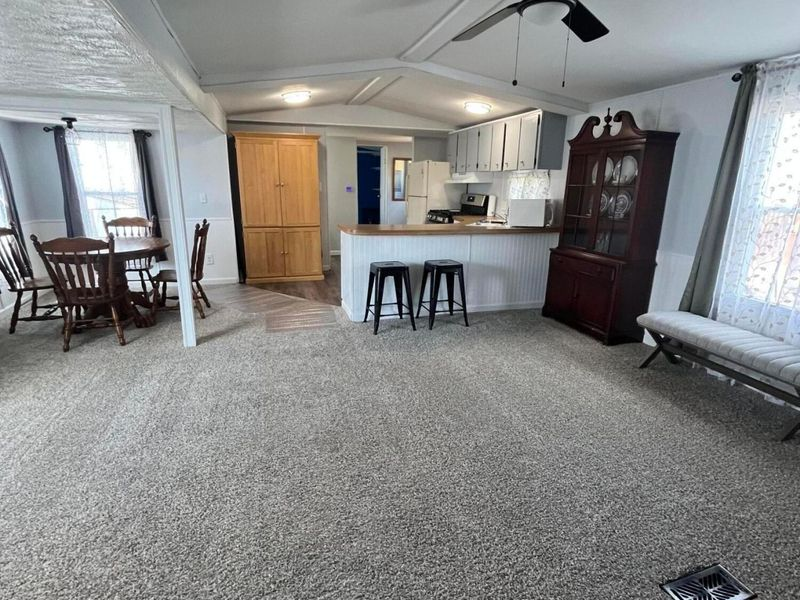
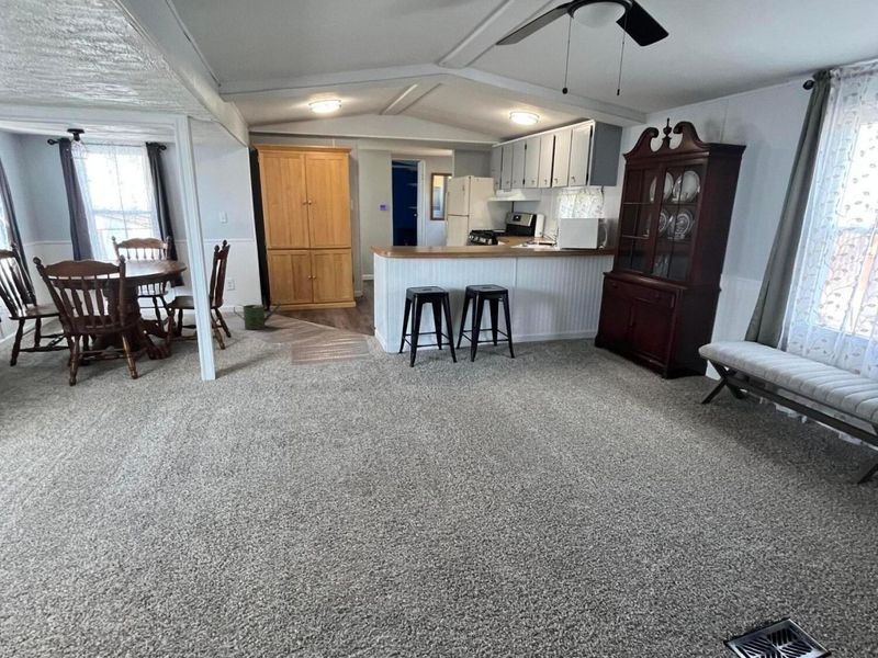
+ watering can [233,299,285,331]
